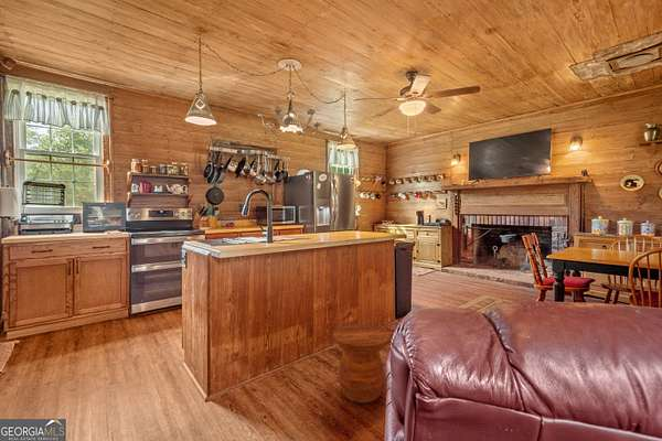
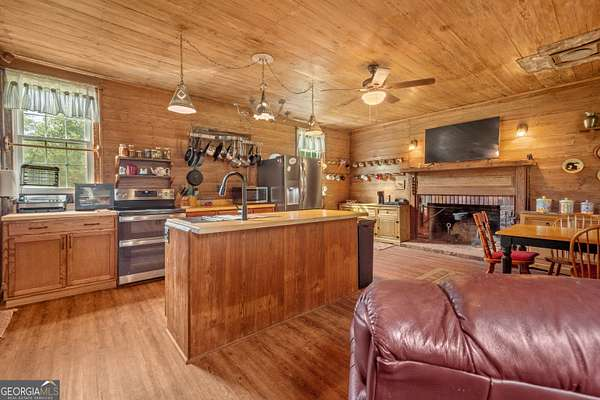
- side table [332,323,392,405]
